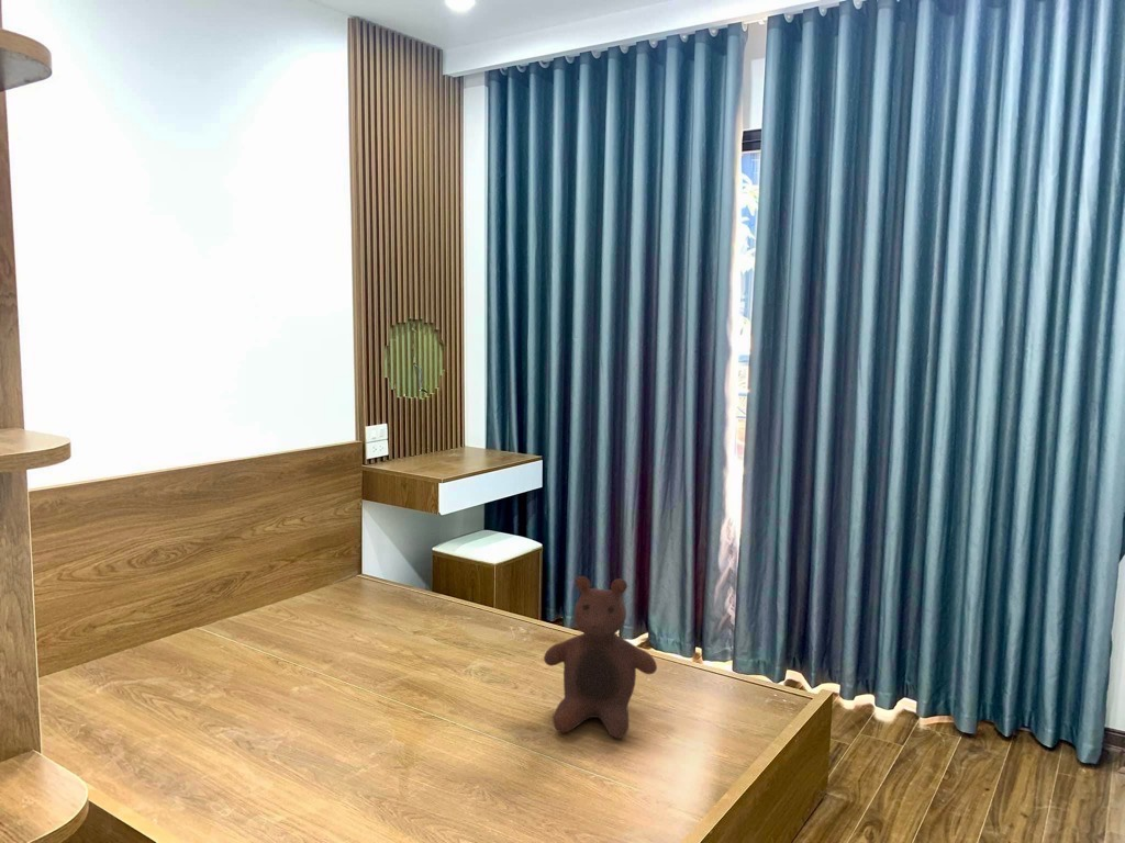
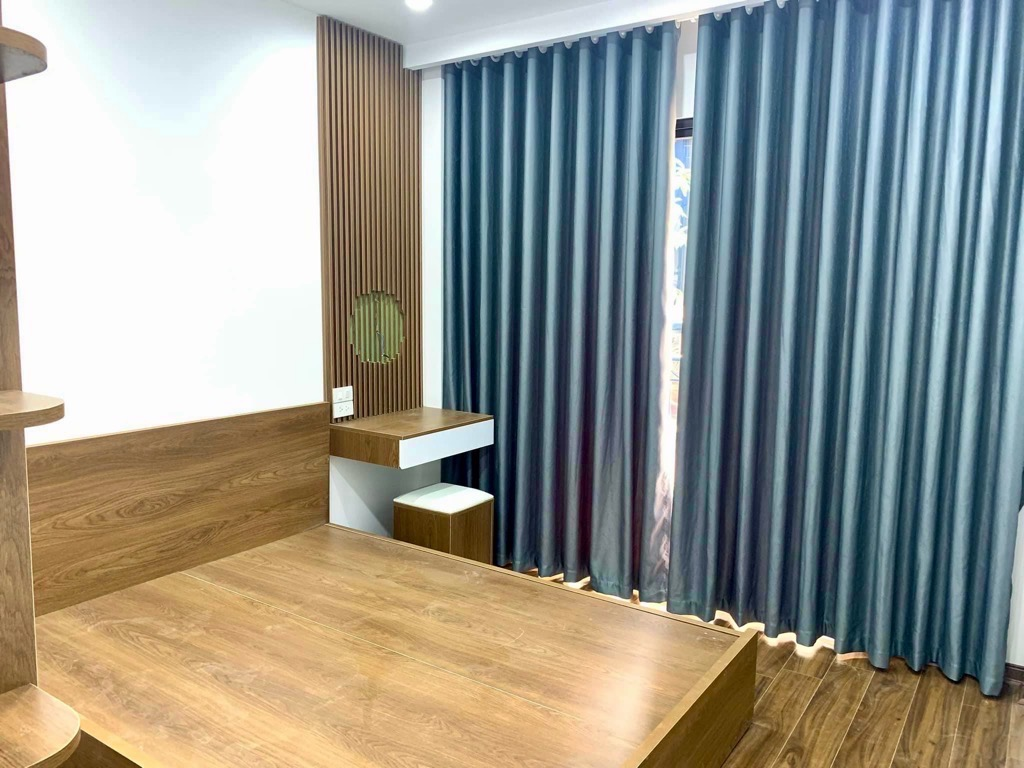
- stuffed bear [543,575,658,739]
